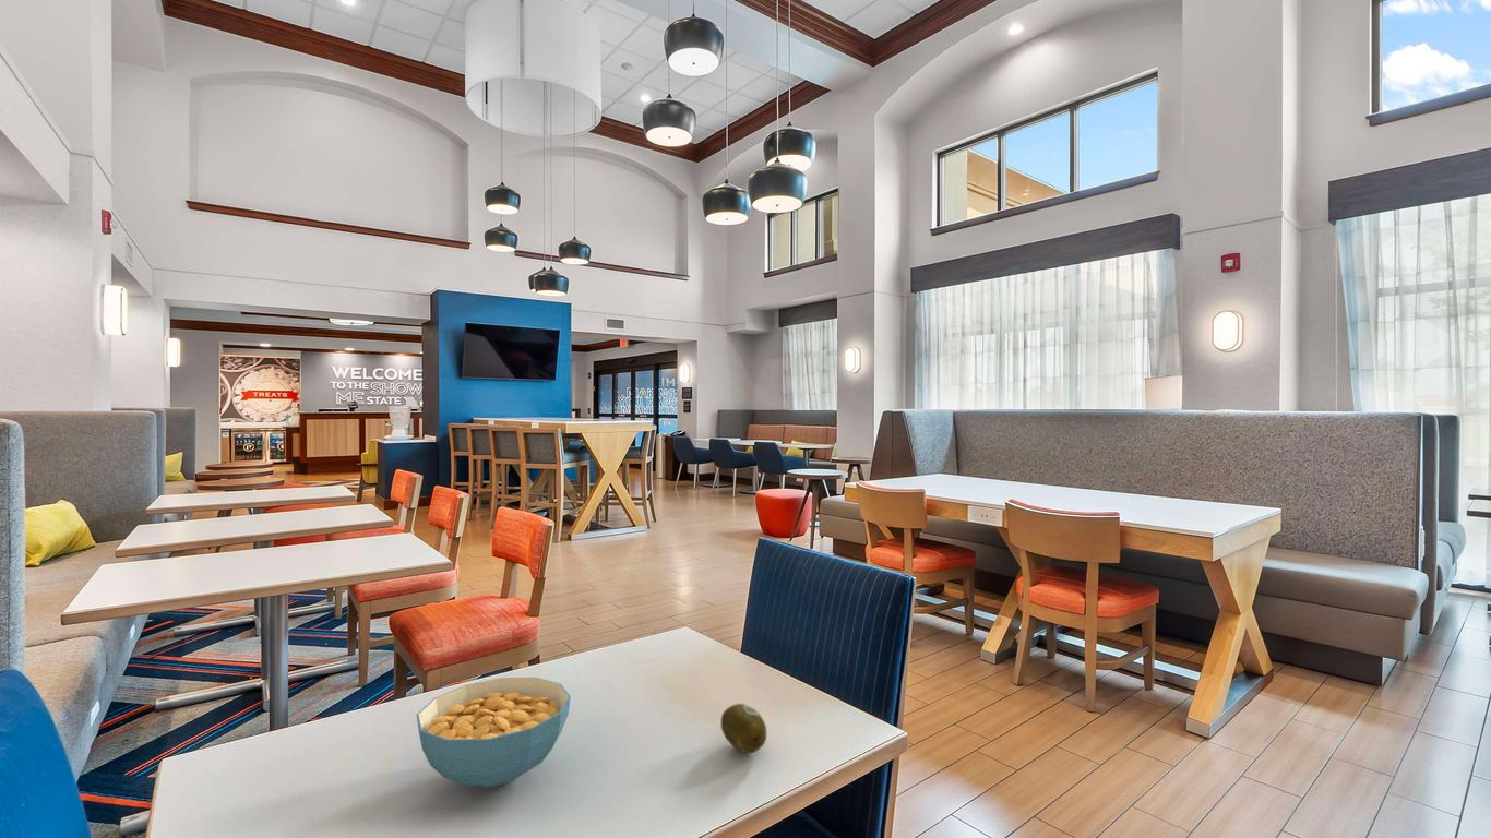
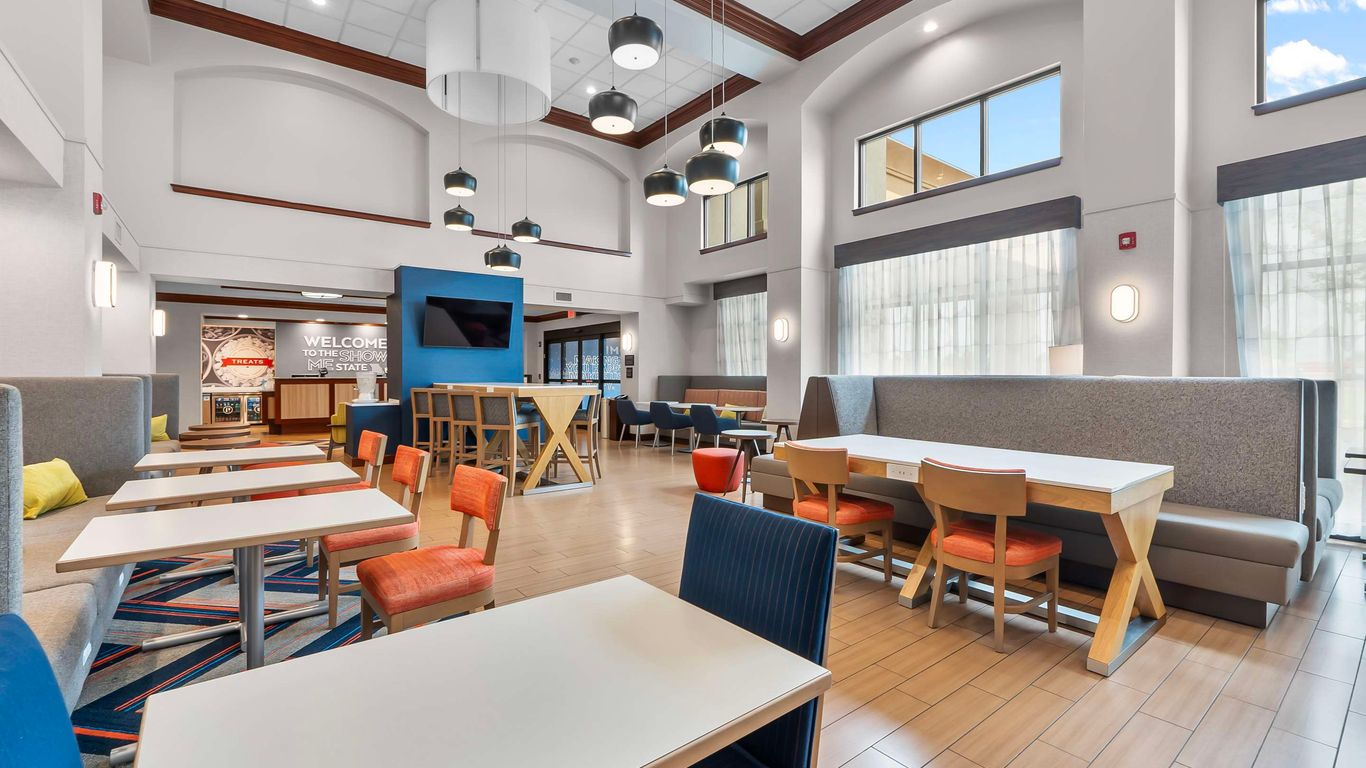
- fruit [720,703,767,754]
- cereal bowl [416,677,572,789]
